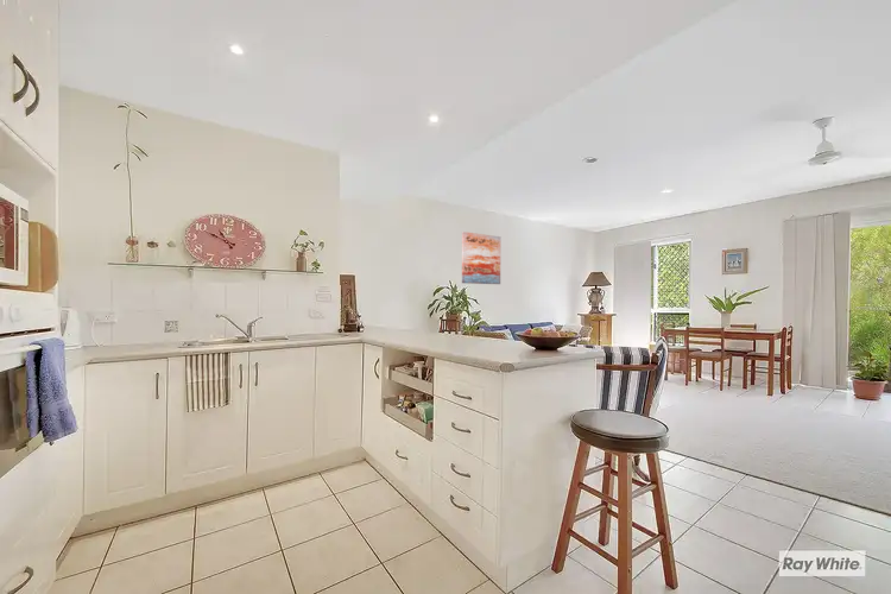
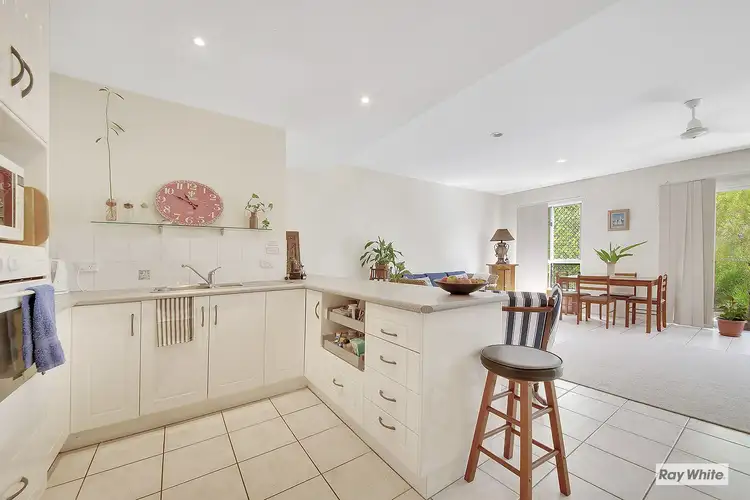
- wall art [461,230,503,285]
